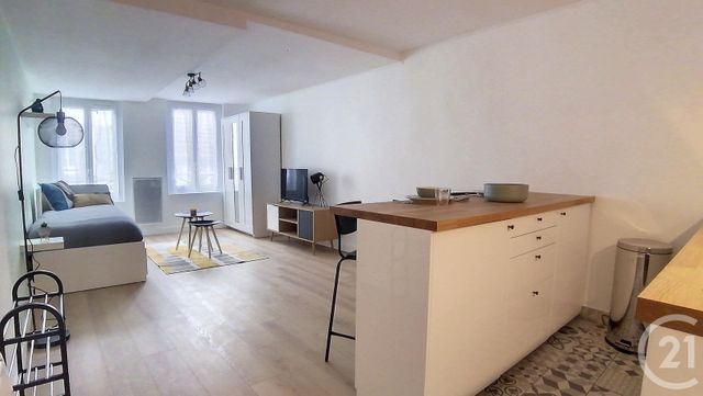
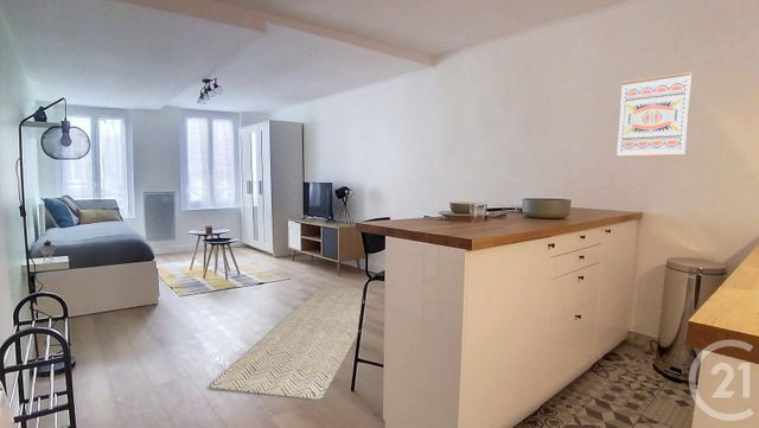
+ wall art [616,70,693,159]
+ rug [209,285,366,401]
